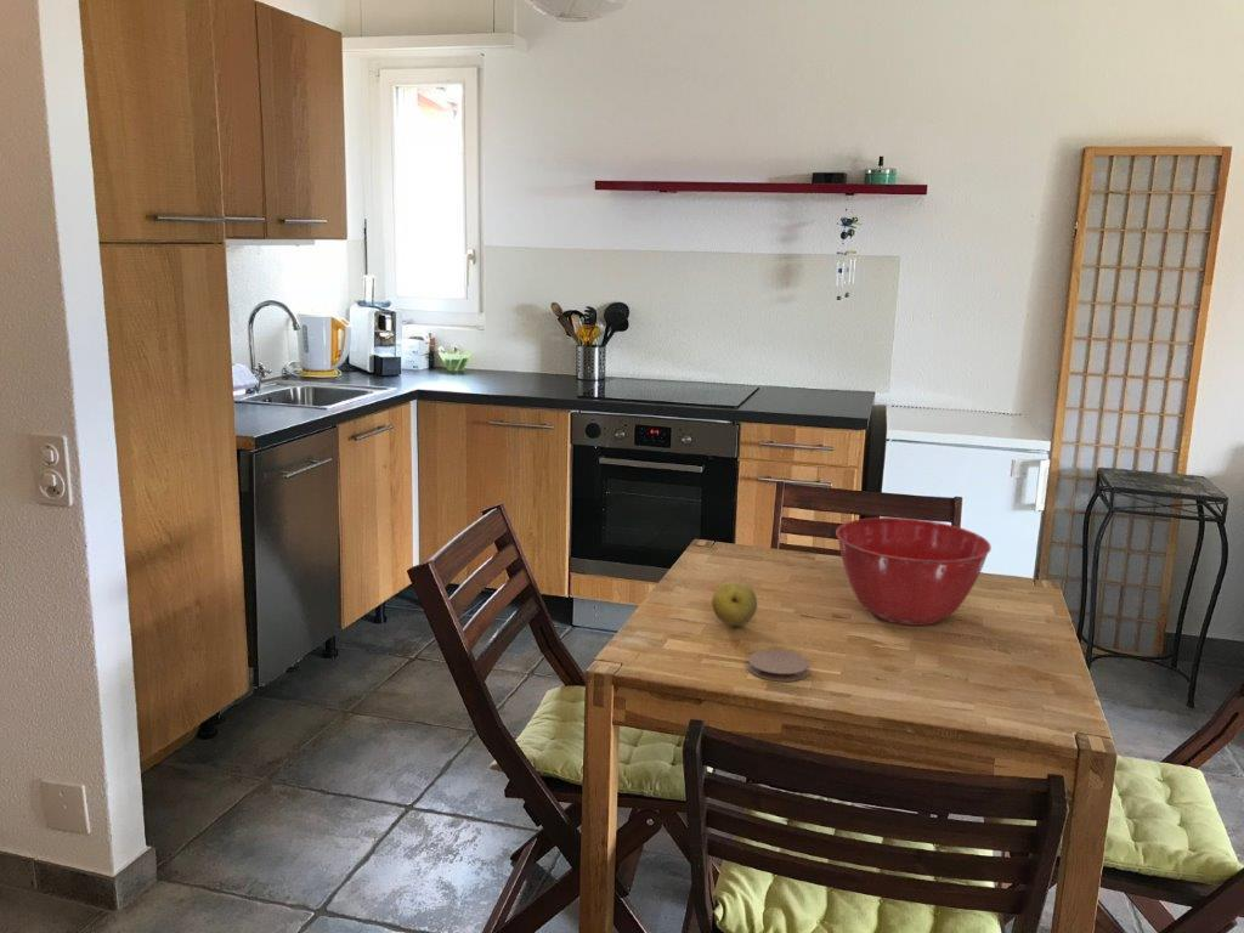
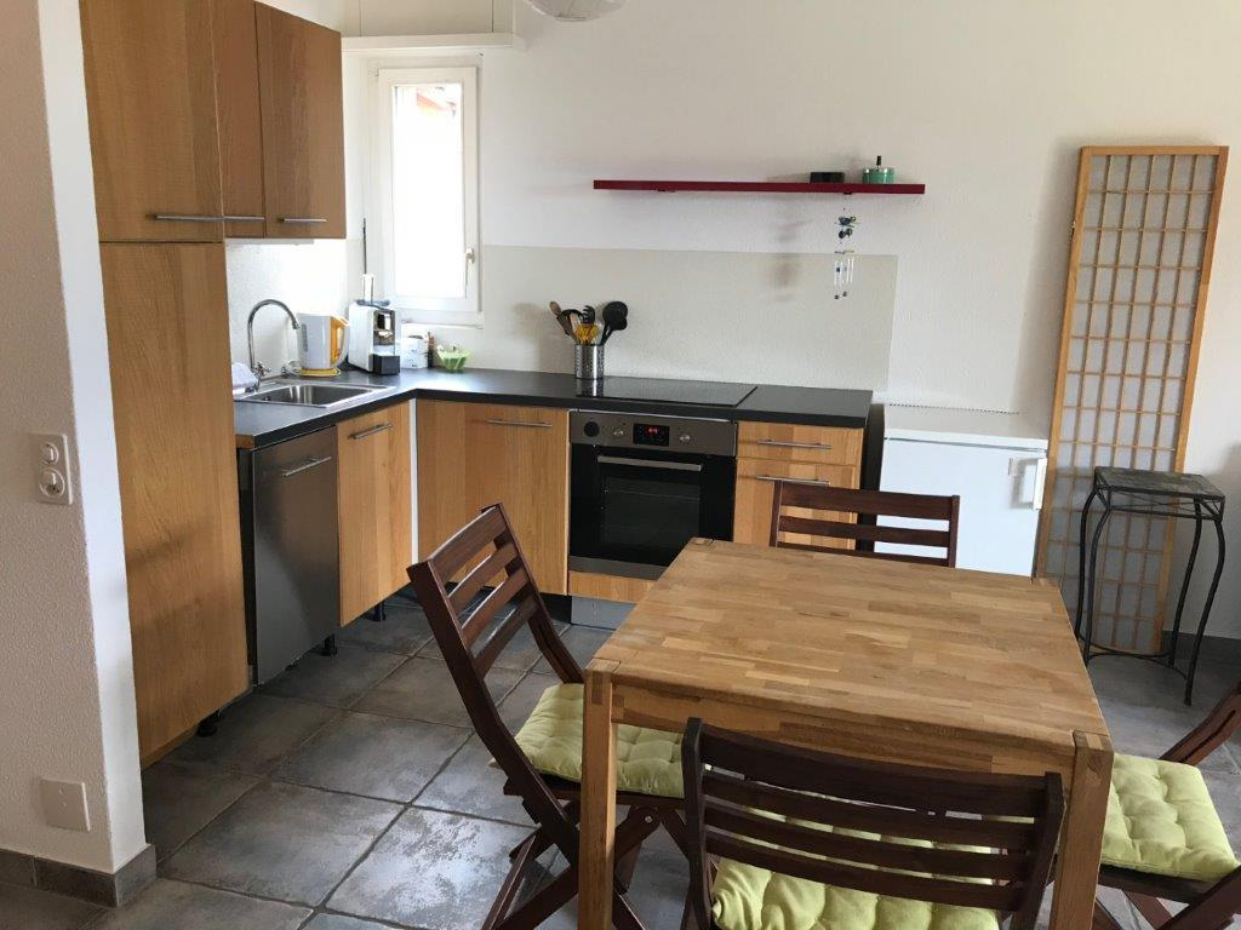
- mixing bowl [835,516,993,627]
- coaster [747,649,810,683]
- fruit [711,581,758,627]
